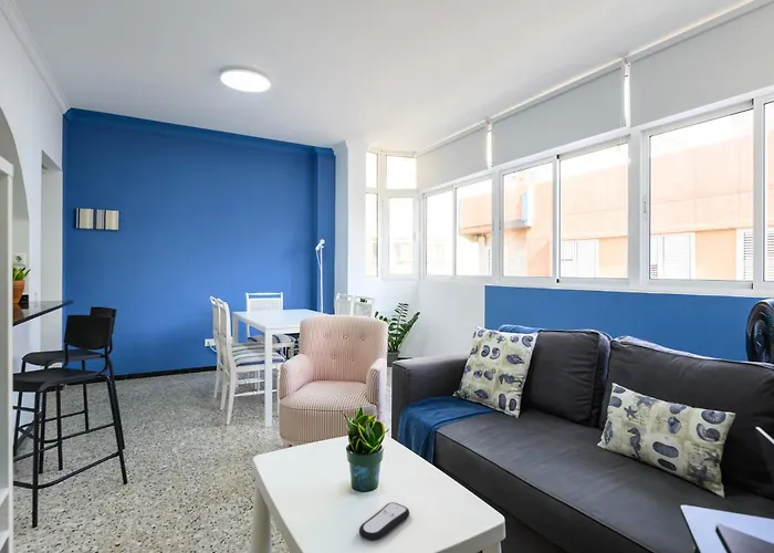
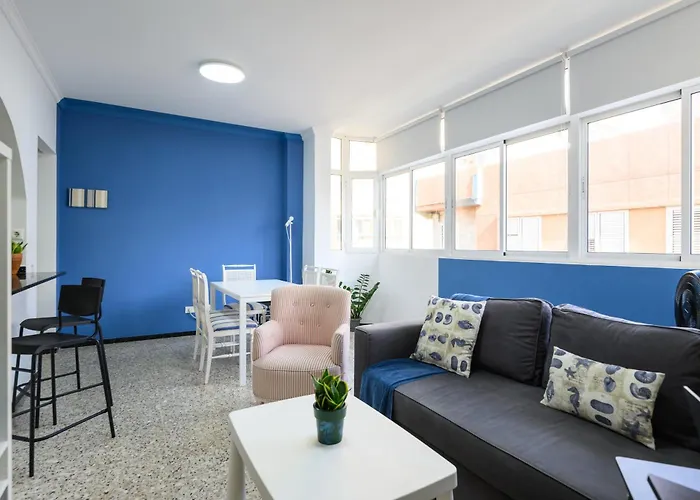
- remote control [358,501,410,542]
